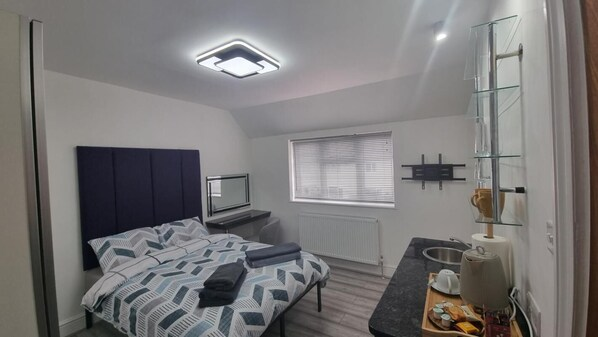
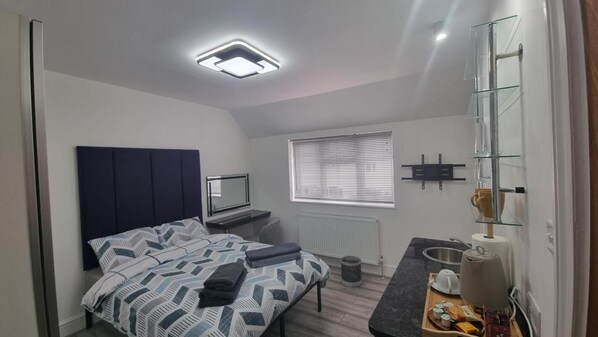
+ wastebasket [340,255,363,288]
